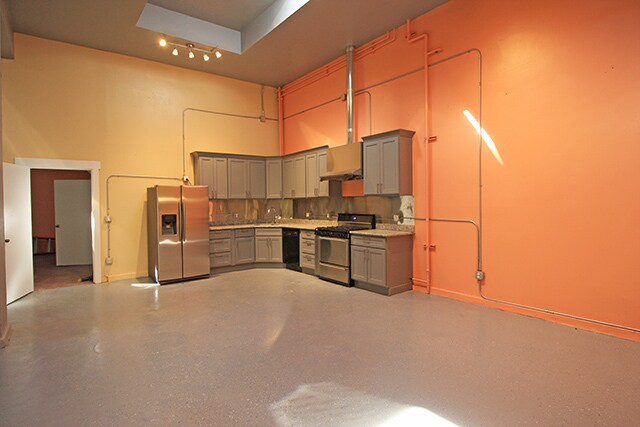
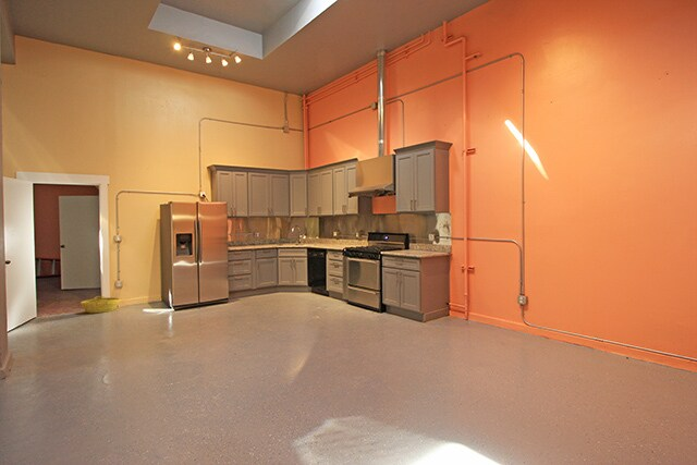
+ basket [80,295,121,315]
